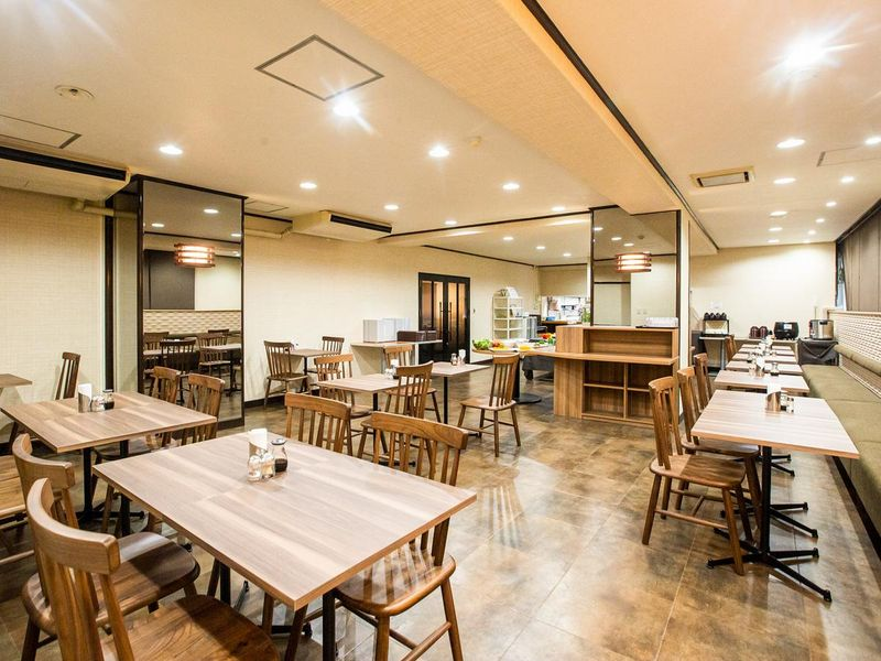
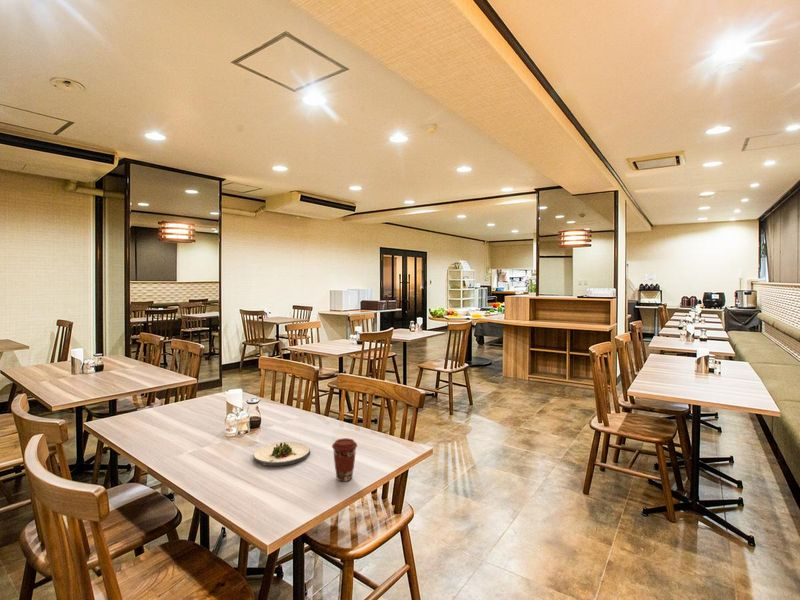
+ coffee cup [331,437,358,482]
+ salad plate [252,440,311,467]
